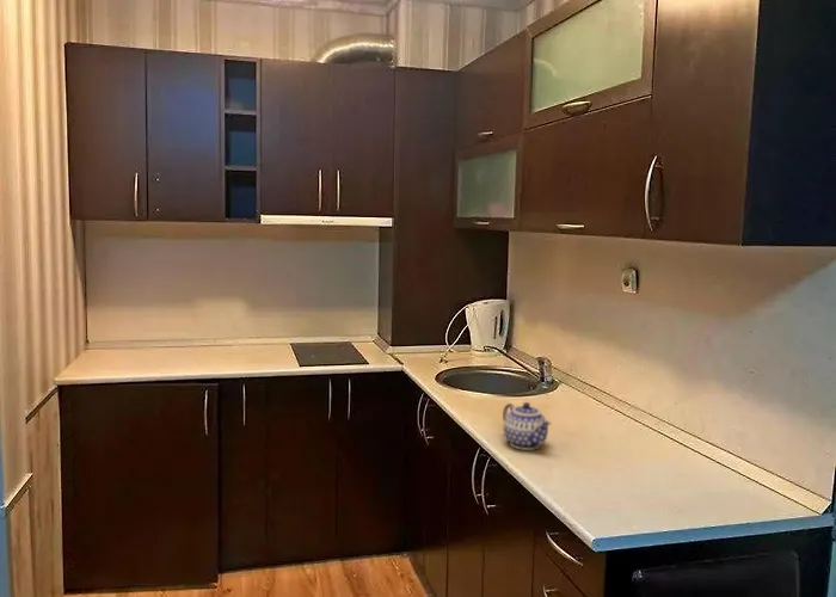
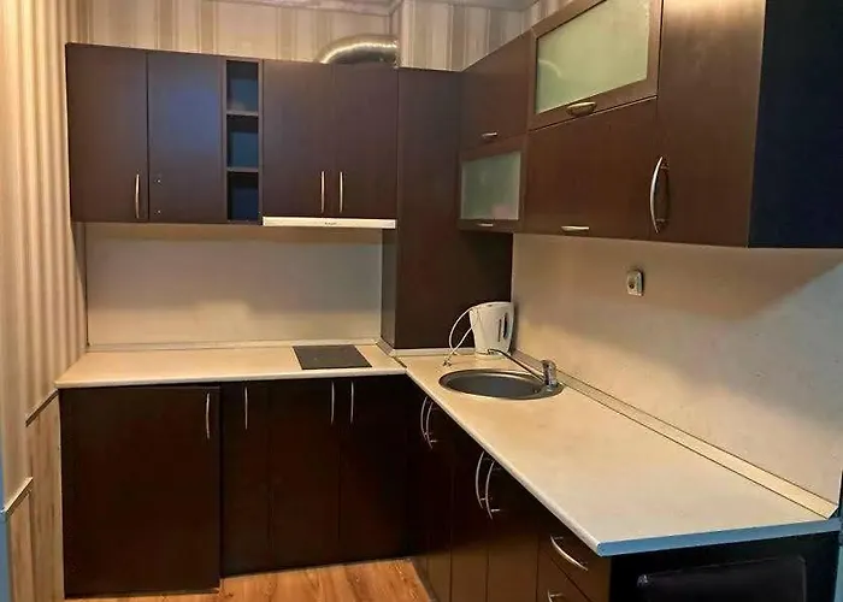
- teapot [502,401,552,451]
